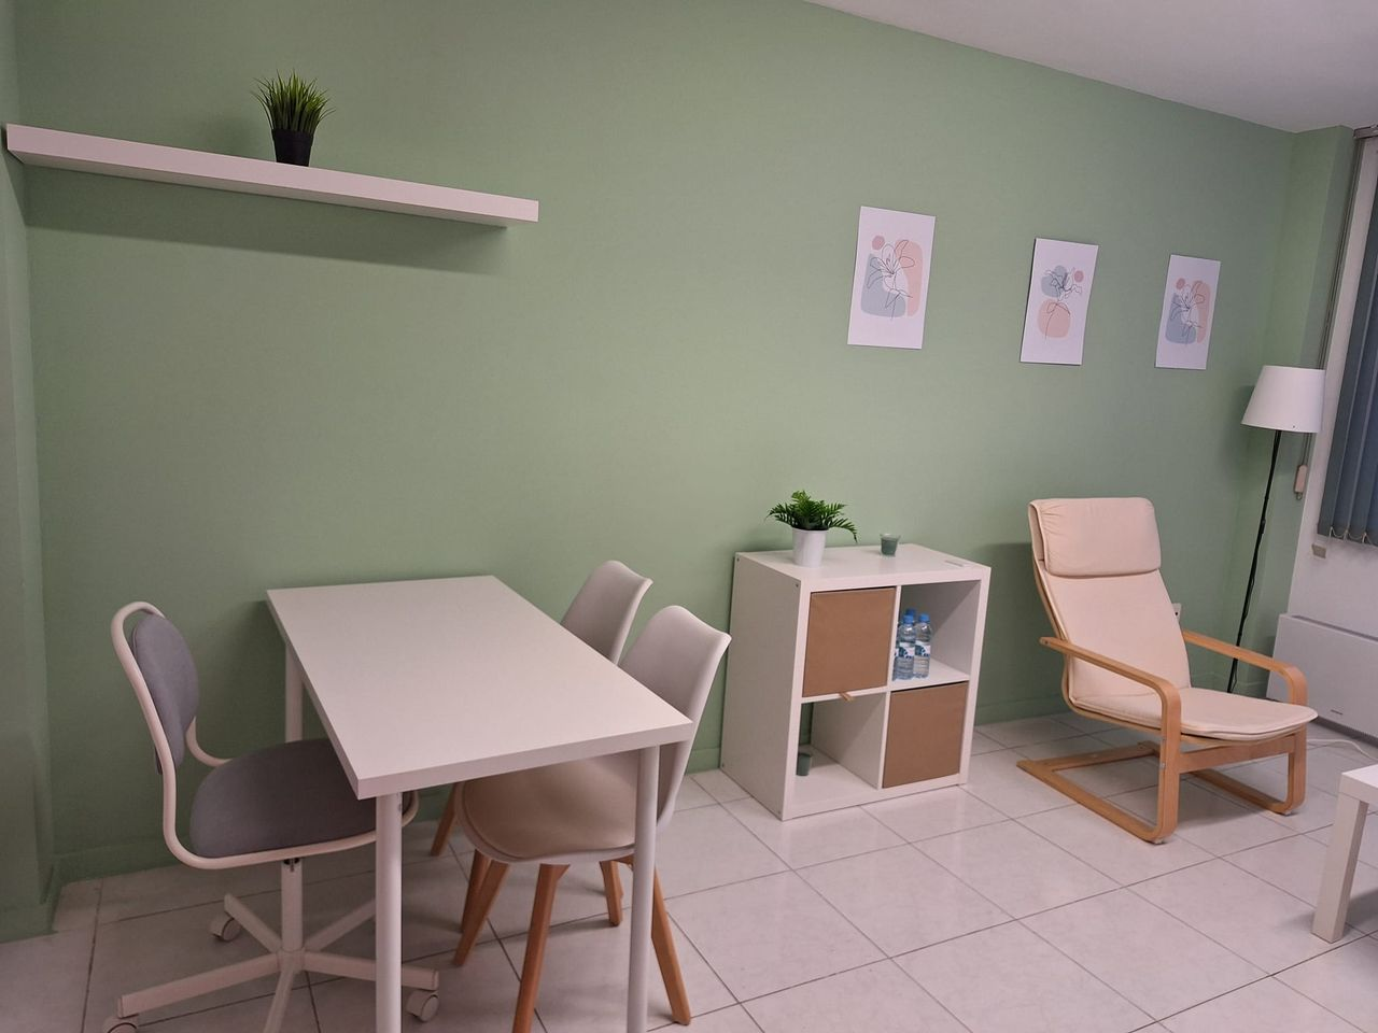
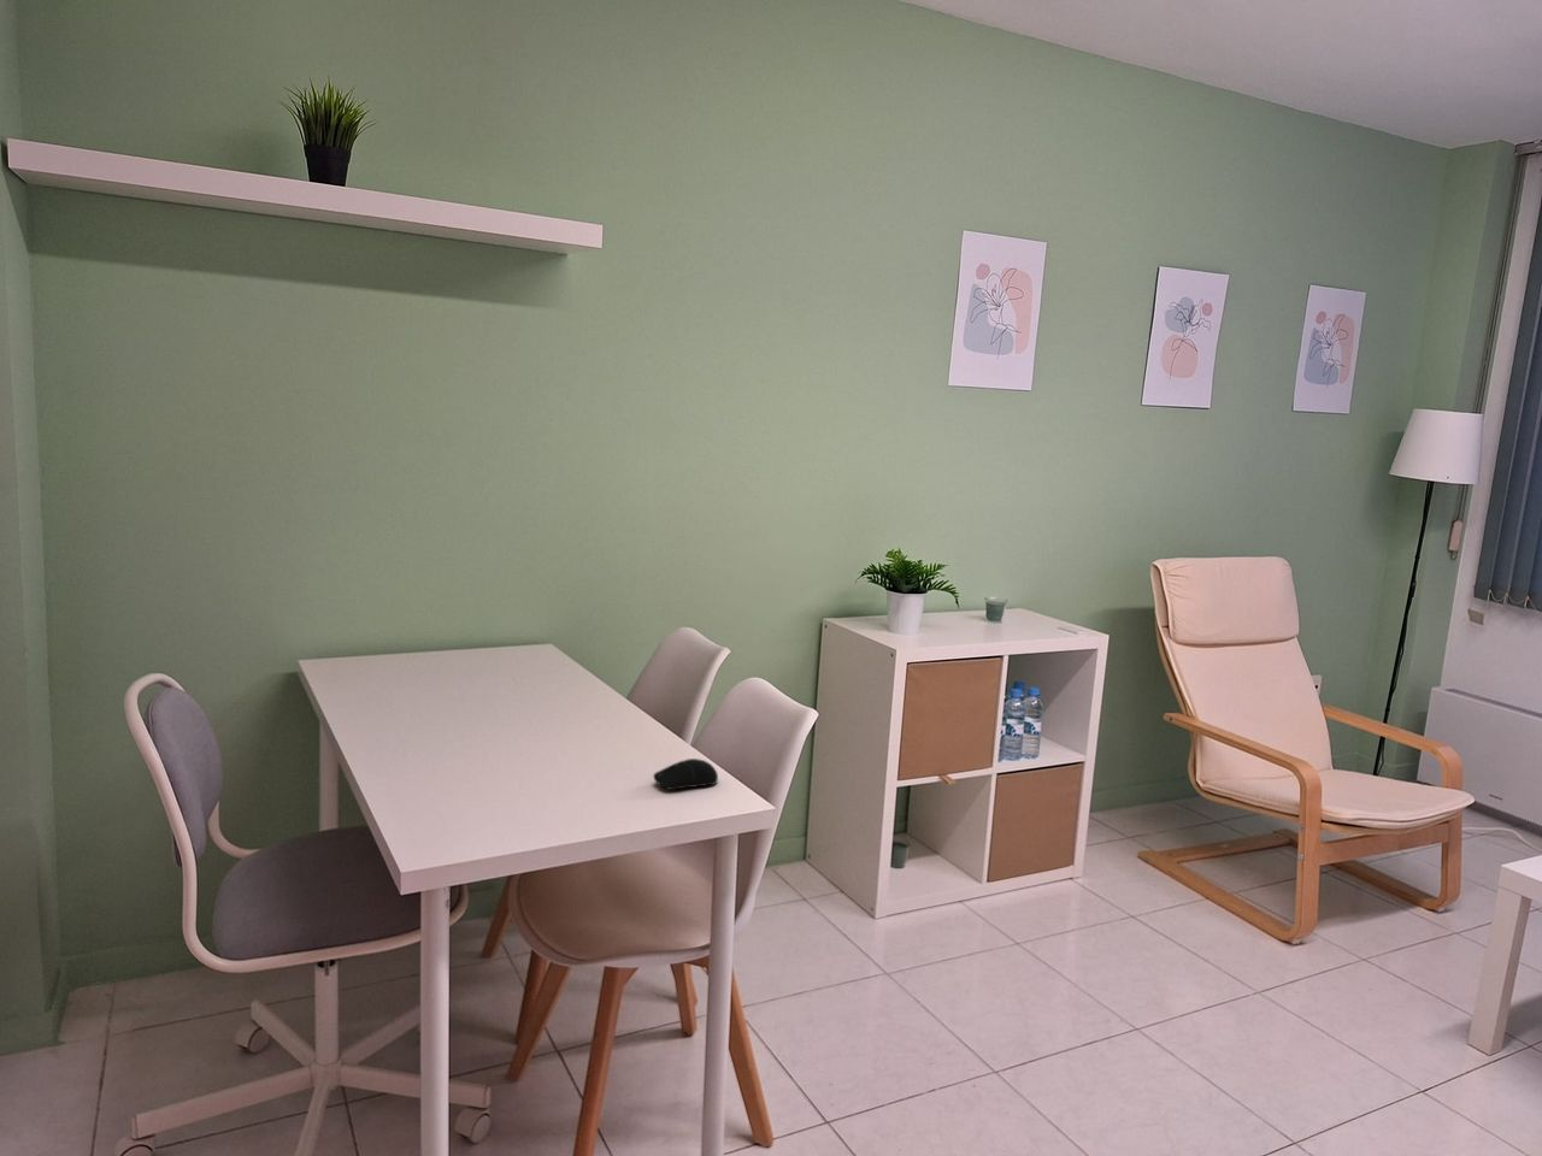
+ computer mouse [652,758,719,792]
